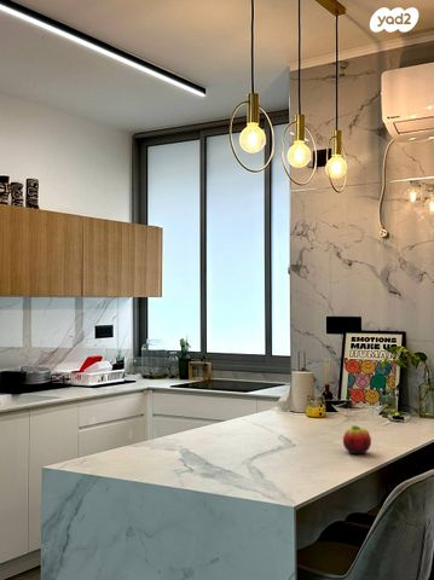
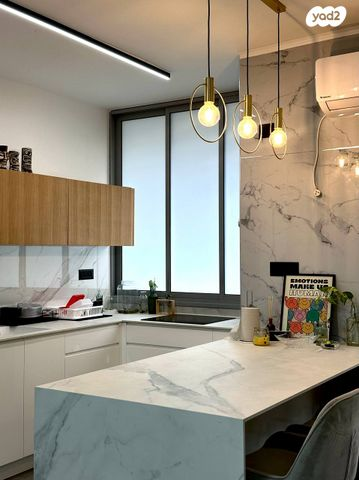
- fruit [342,424,372,454]
